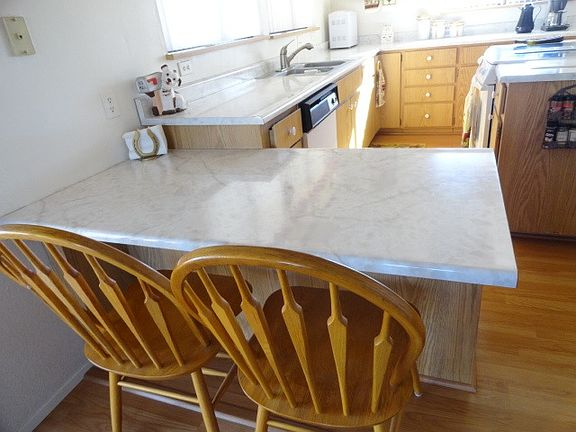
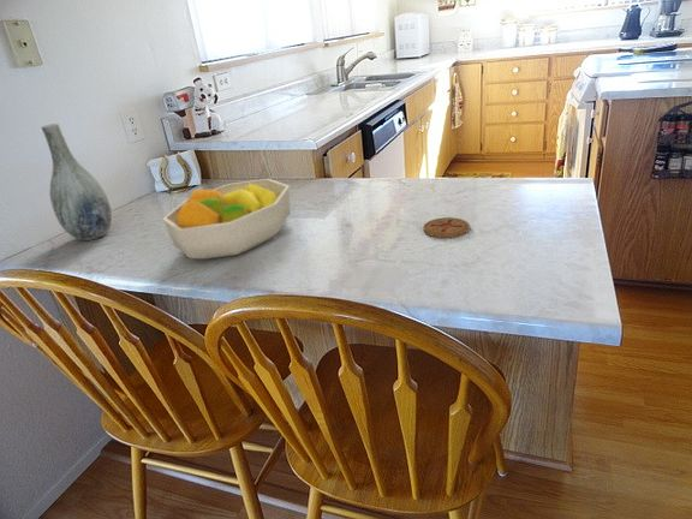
+ vase [40,123,113,241]
+ coaster [422,216,471,239]
+ fruit bowl [161,178,292,261]
